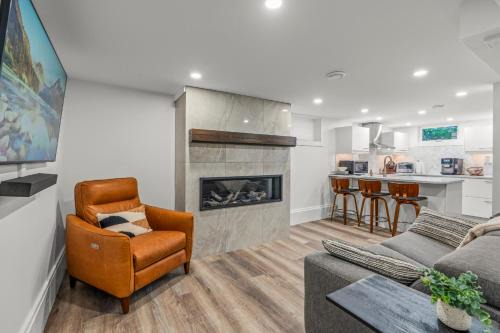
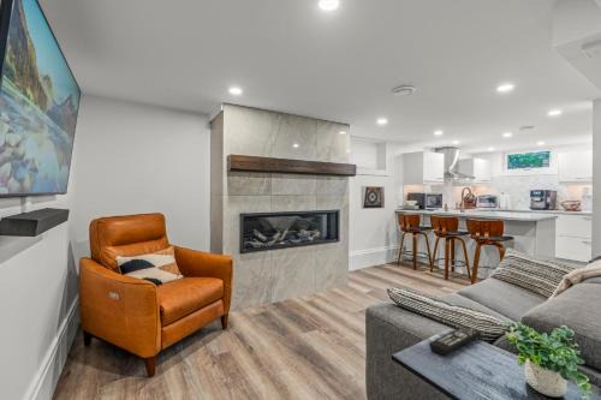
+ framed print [361,185,386,210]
+ remote control [428,326,482,356]
